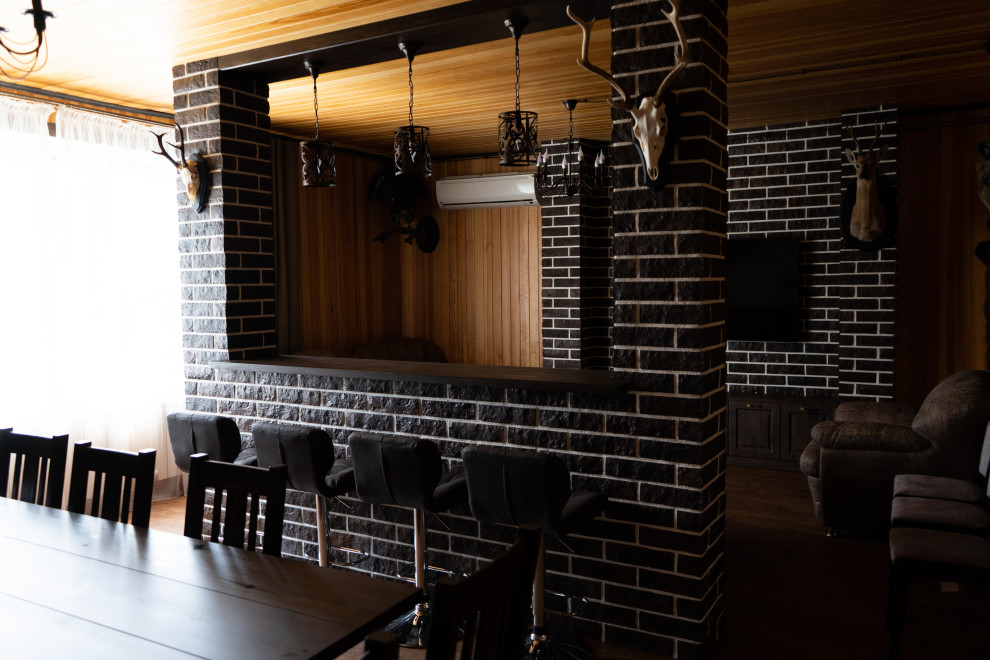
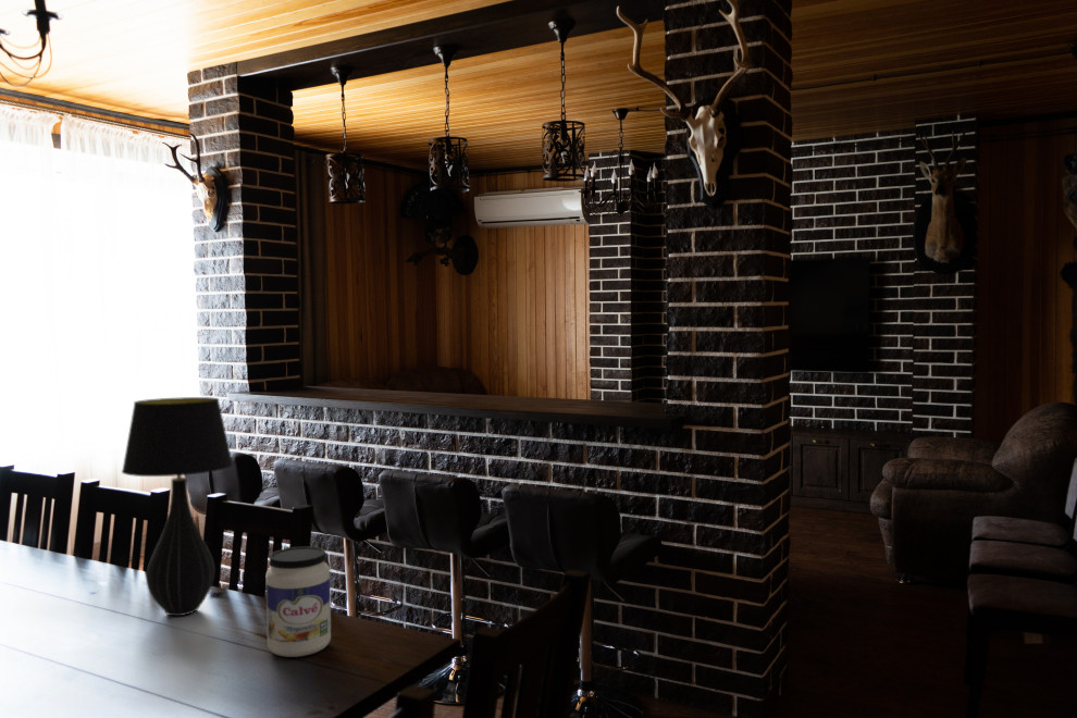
+ jar [265,546,332,658]
+ table lamp [121,396,234,617]
